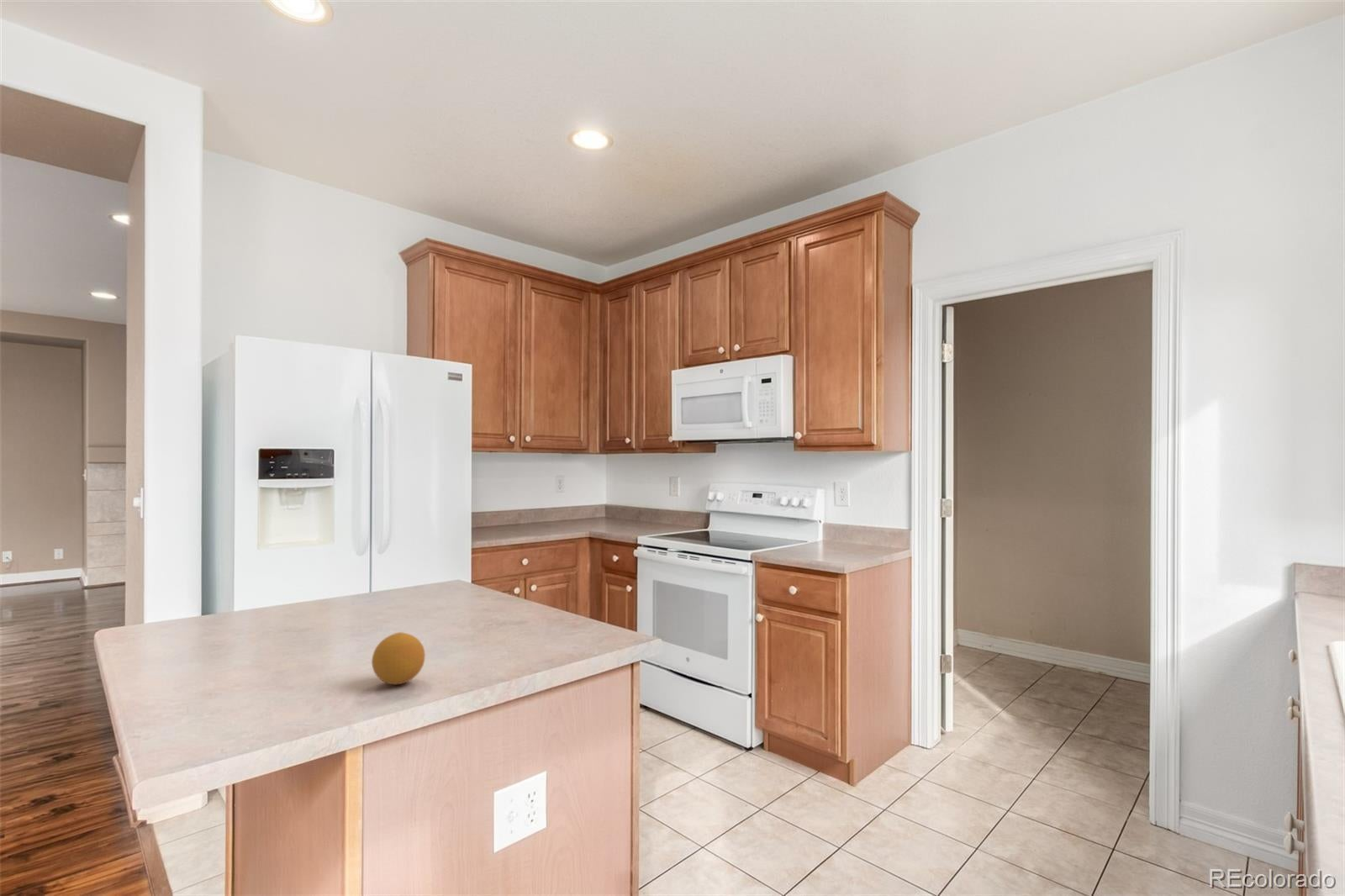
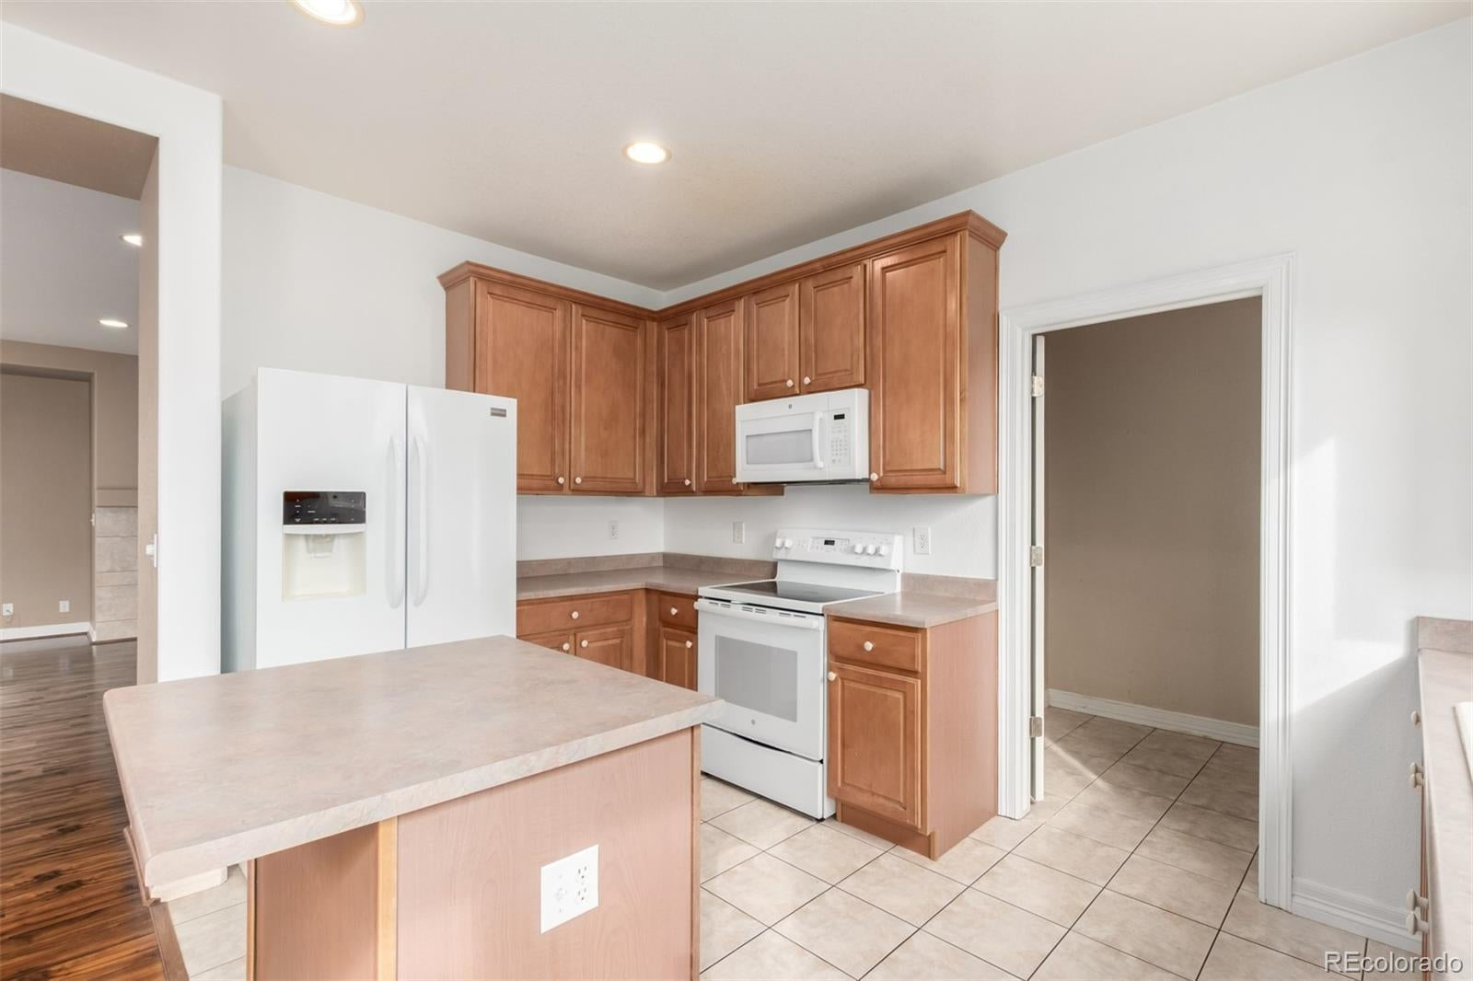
- fruit [371,631,426,685]
